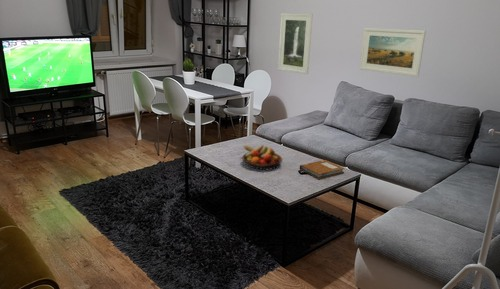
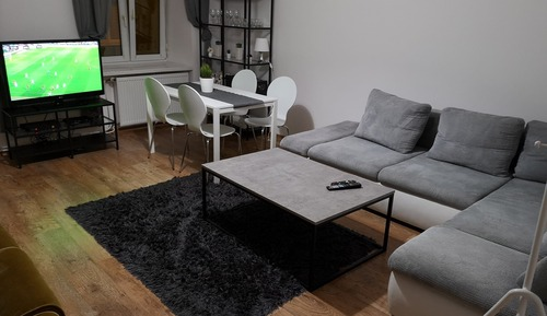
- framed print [277,12,314,75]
- fruit bowl [241,144,283,171]
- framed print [359,27,427,78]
- notebook [299,159,345,180]
